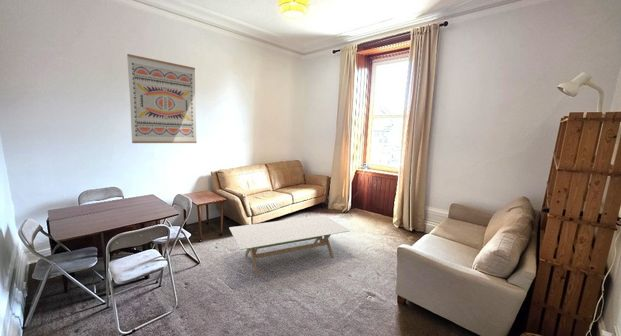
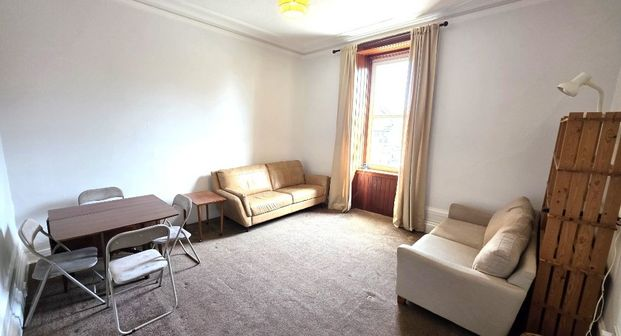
- wall art [126,53,198,144]
- coffee table [228,214,351,277]
